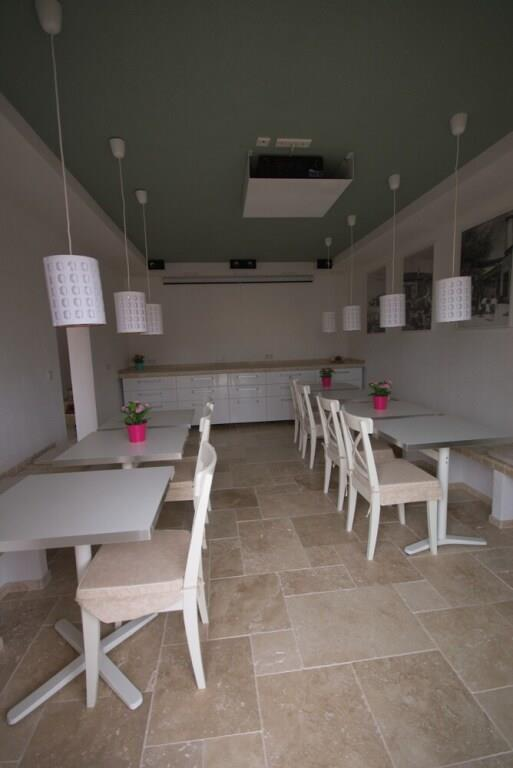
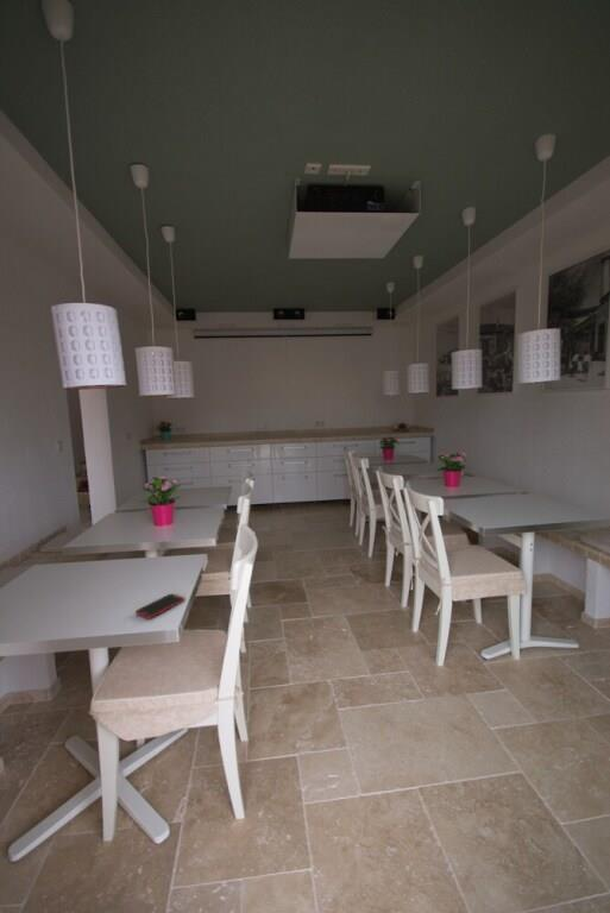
+ cell phone [134,593,187,619]
